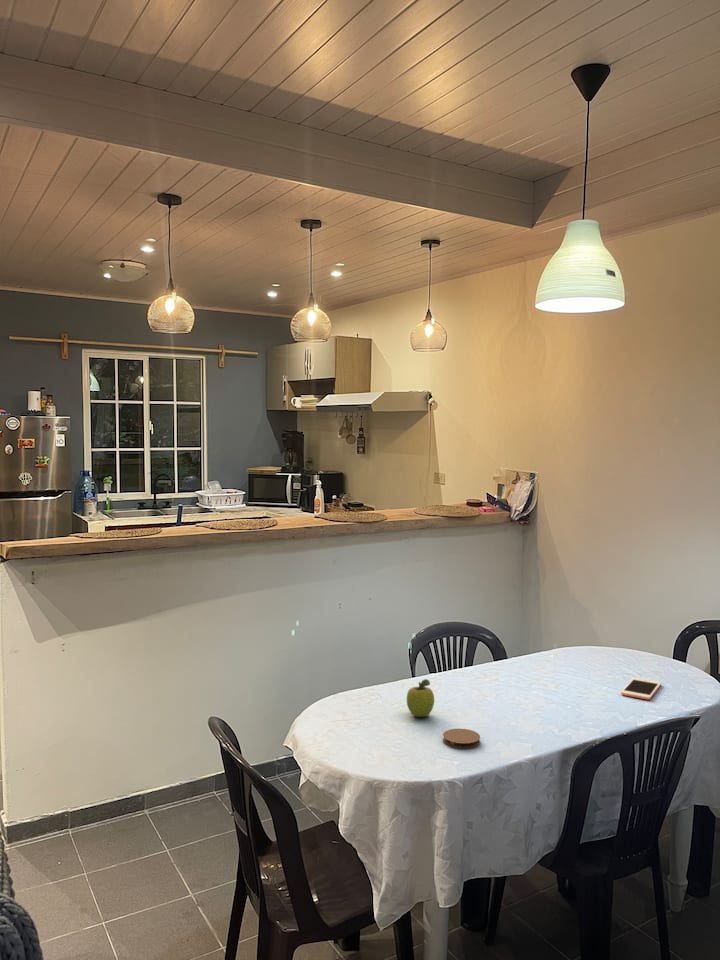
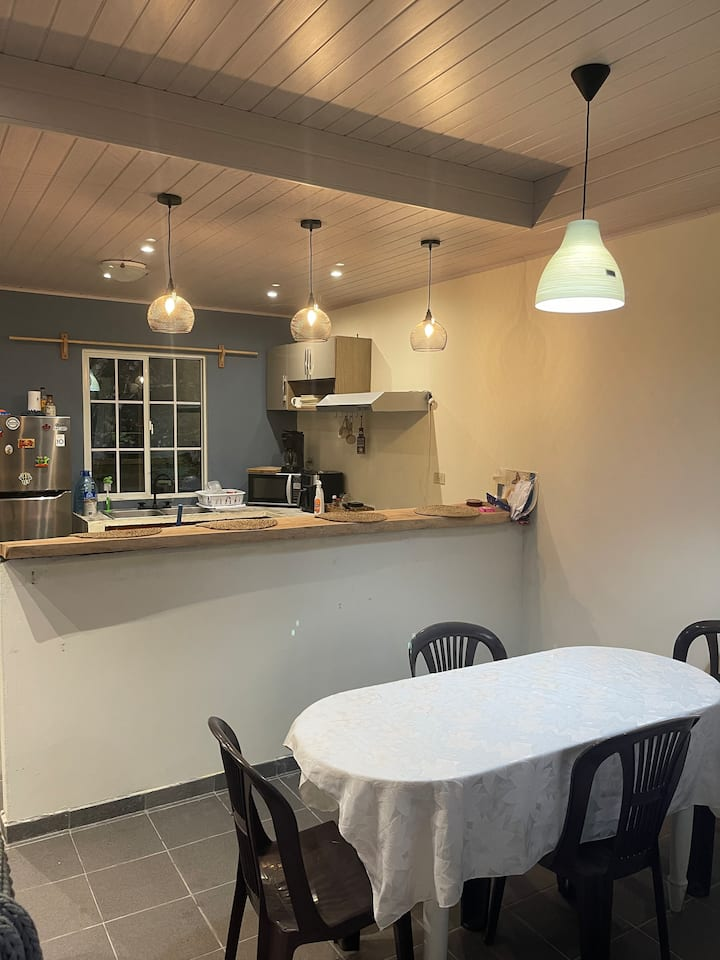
- coaster [442,728,481,749]
- cell phone [620,677,662,701]
- fruit [406,678,435,718]
